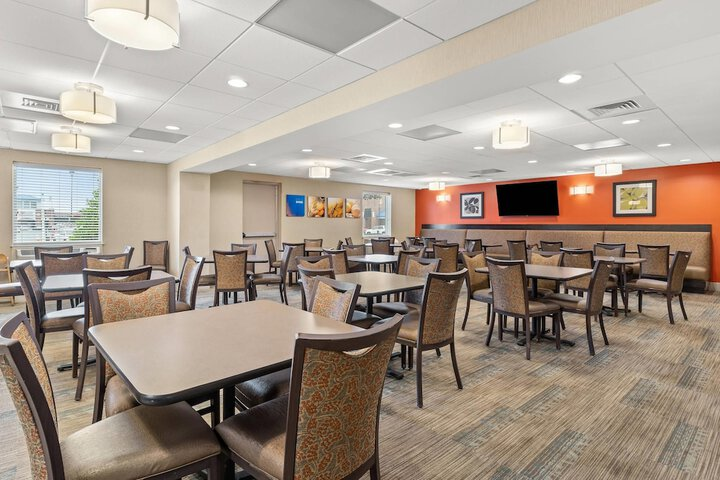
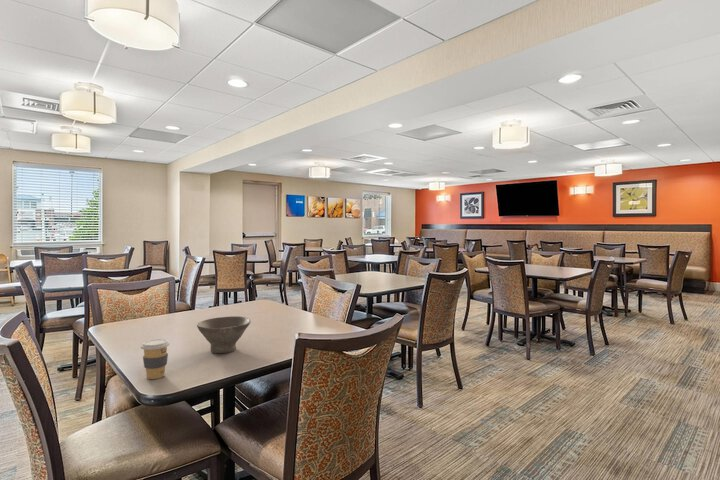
+ coffee cup [140,338,171,380]
+ bowl [196,315,252,354]
